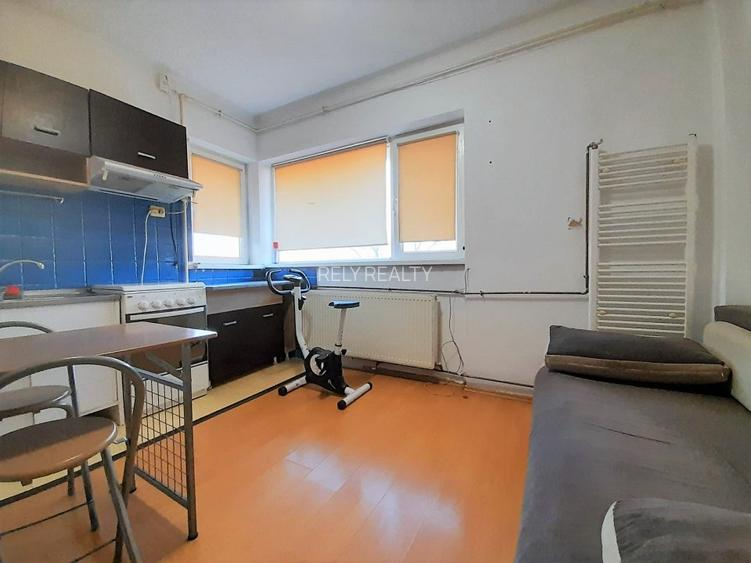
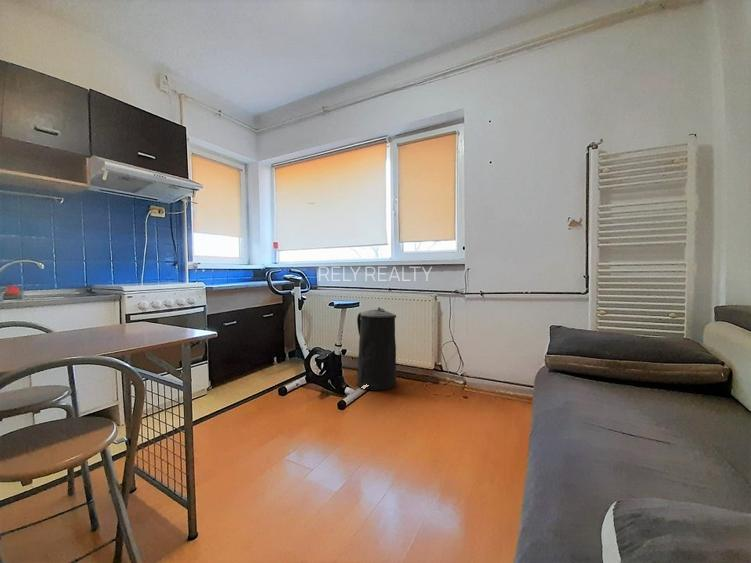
+ trash can [356,306,397,391]
